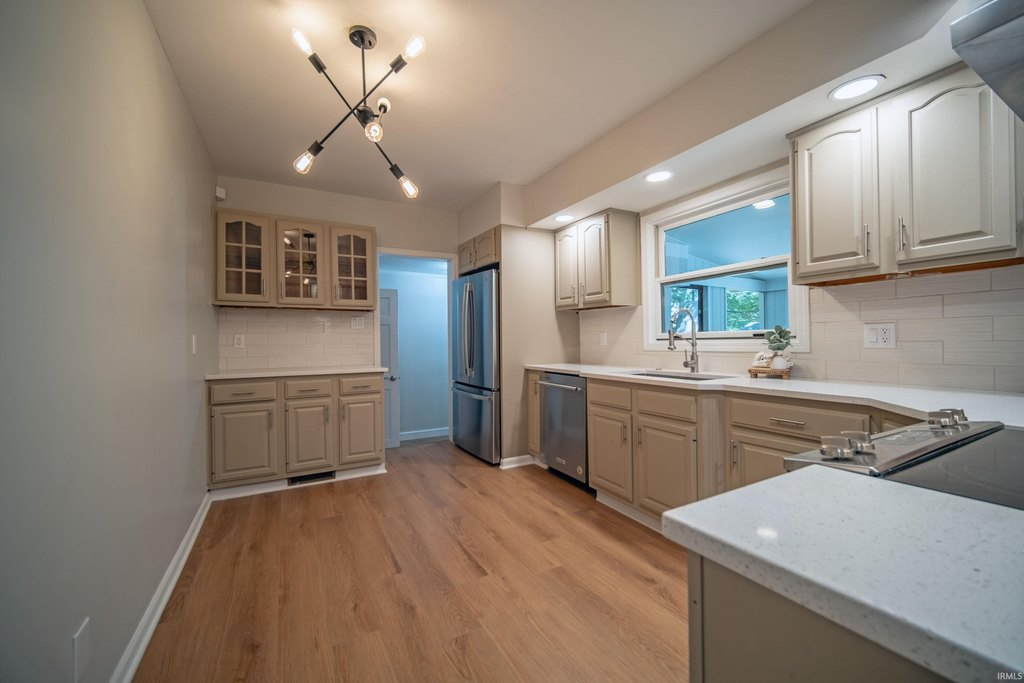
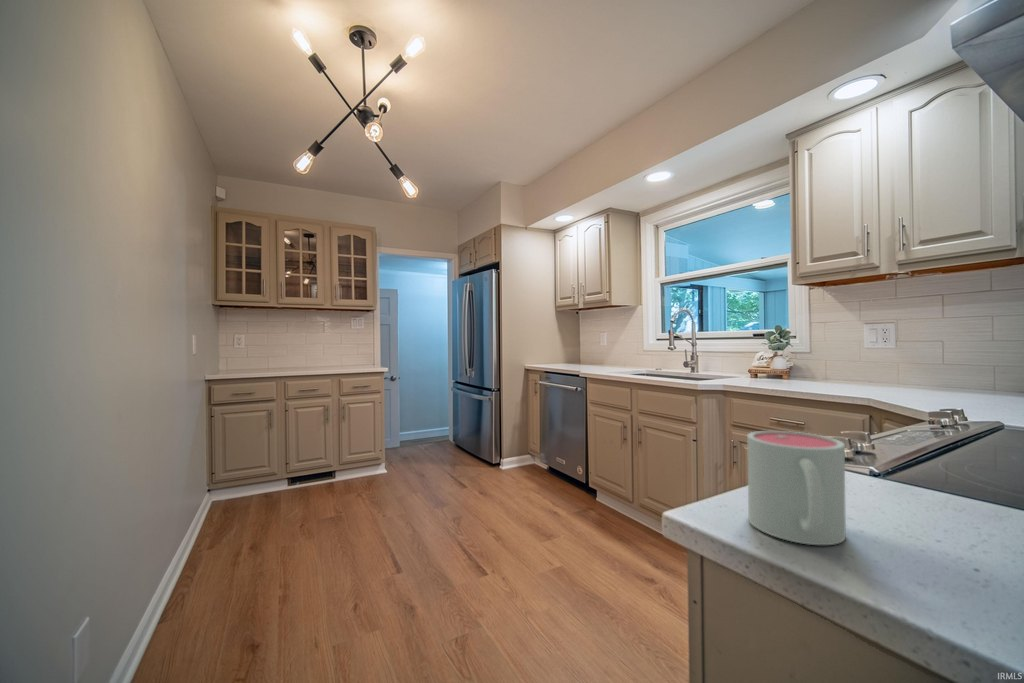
+ mug [746,430,847,546]
